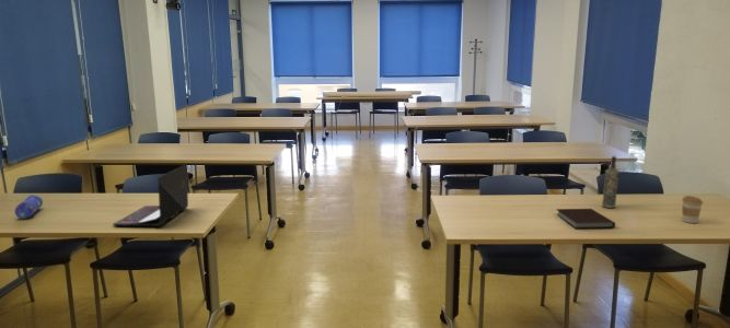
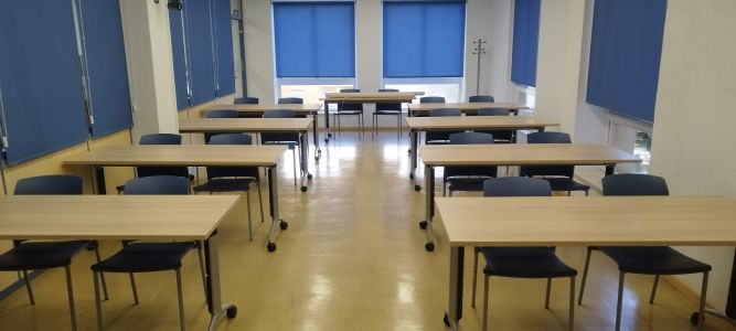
- bottle [601,155,621,209]
- coffee cup [681,195,704,224]
- laptop [112,163,189,227]
- pencil case [14,194,44,220]
- notebook [555,208,616,230]
